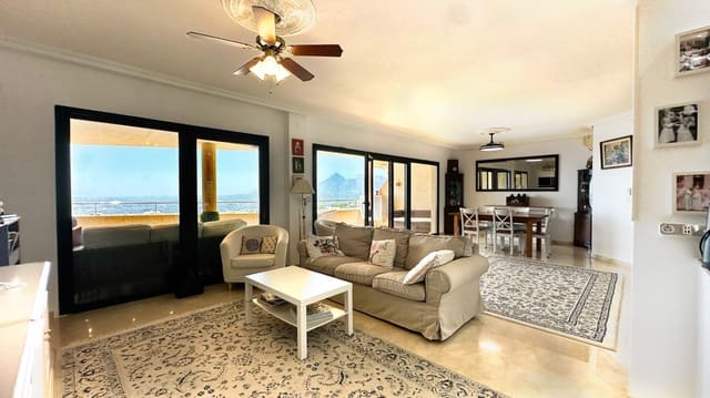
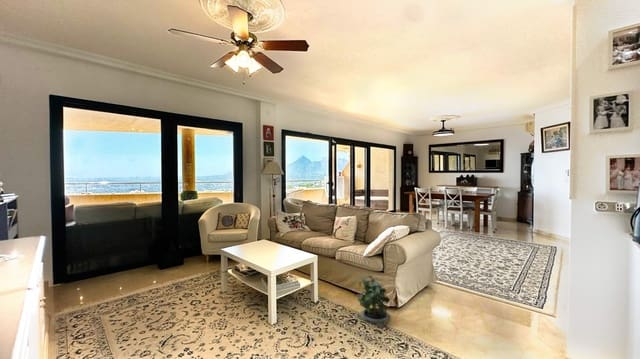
+ potted plant [356,274,391,329]
